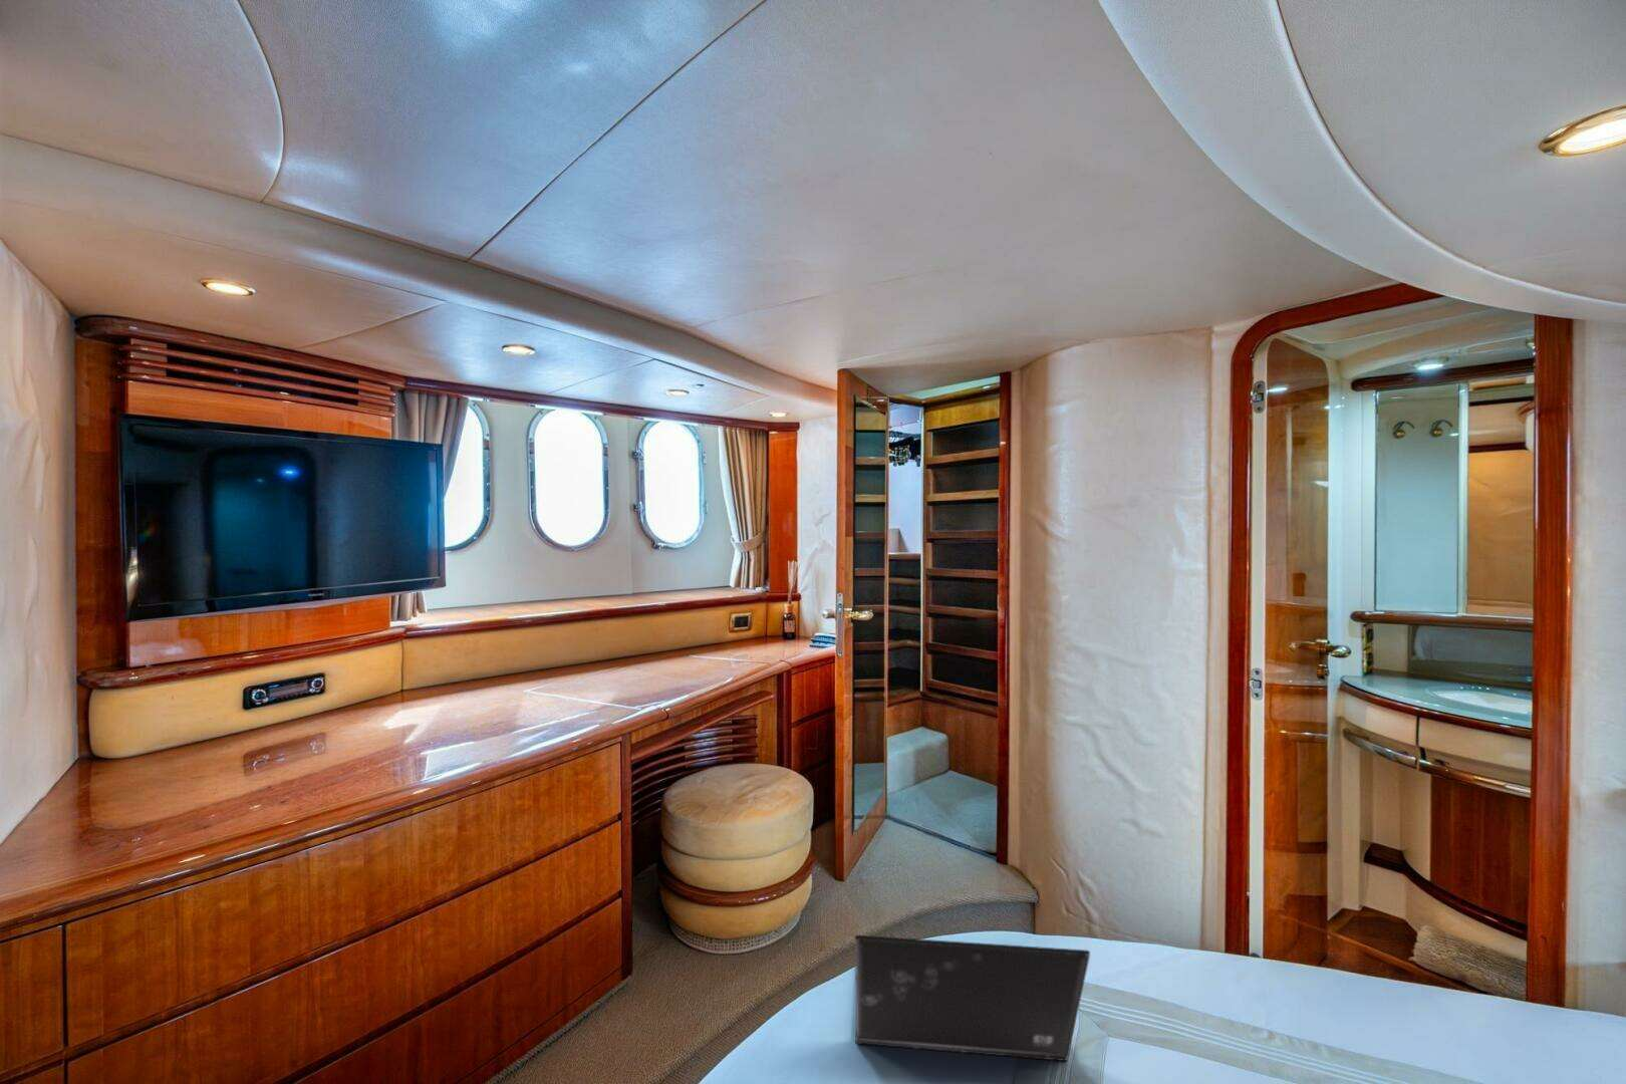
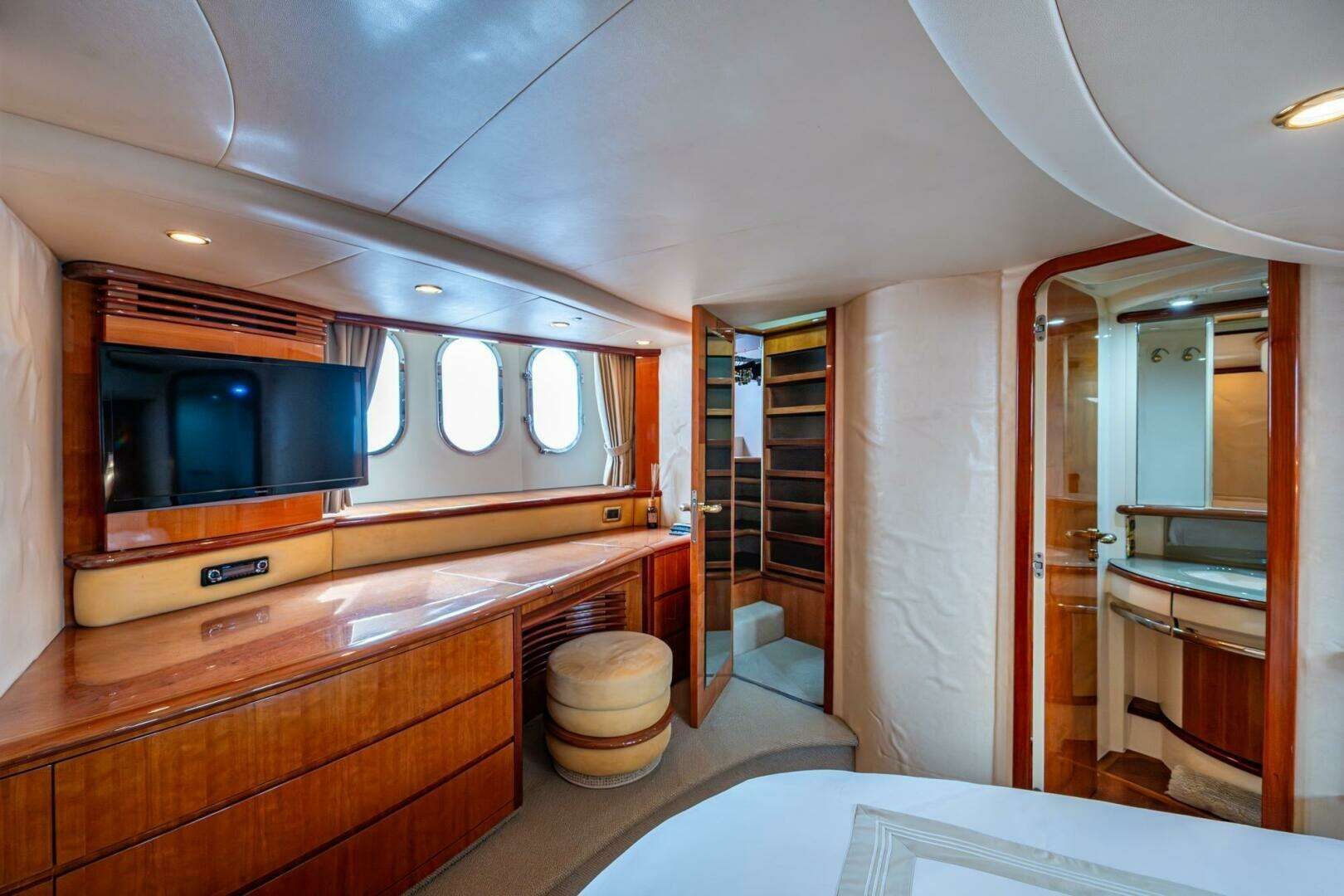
- laptop [854,934,1091,1062]
